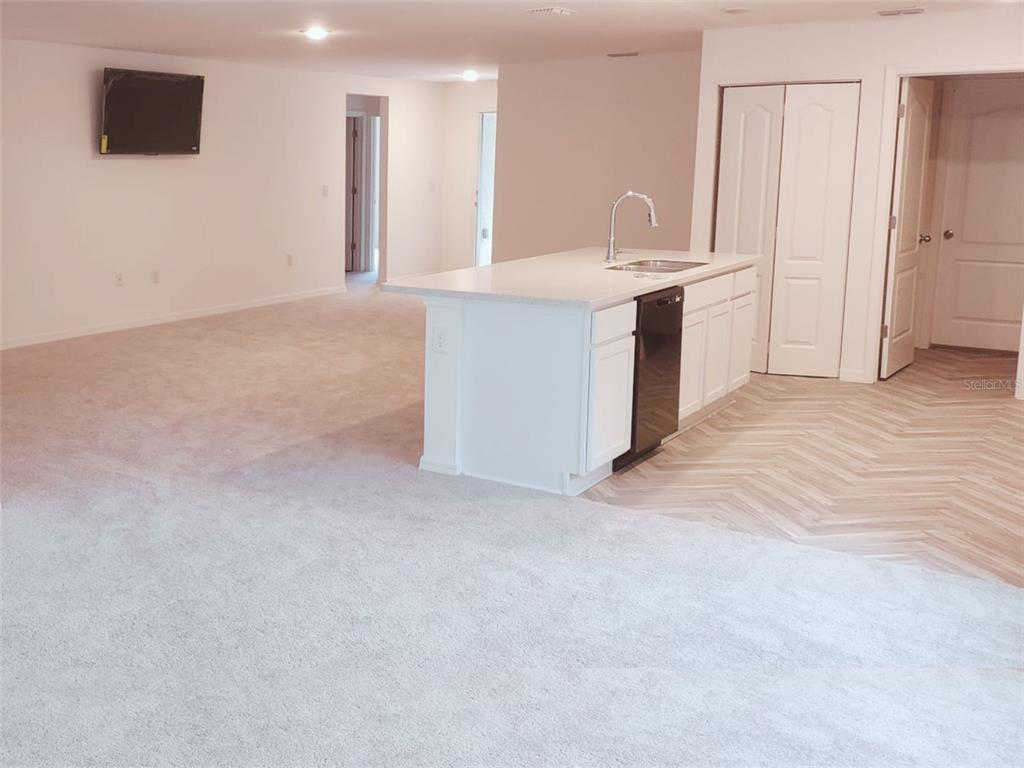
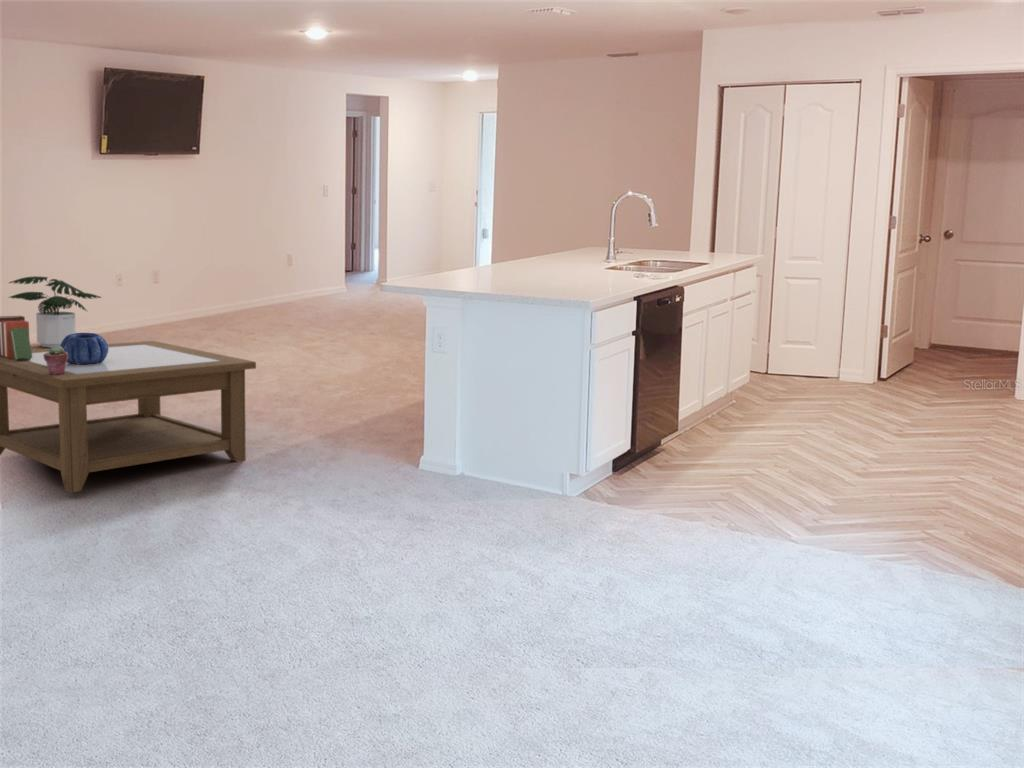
+ books [0,315,32,361]
+ decorative bowl [60,332,109,365]
+ coffee table [0,340,257,494]
+ potted succulent [43,345,68,375]
+ potted plant [7,275,102,348]
